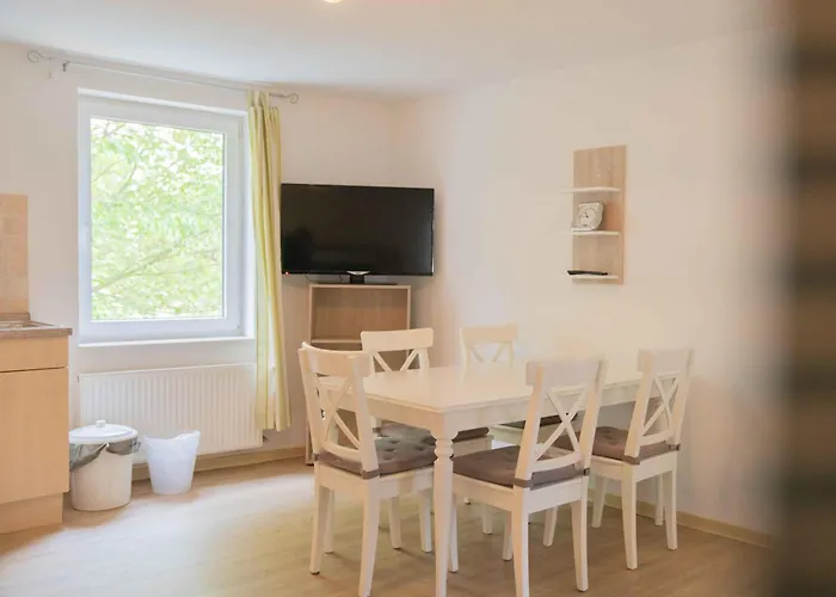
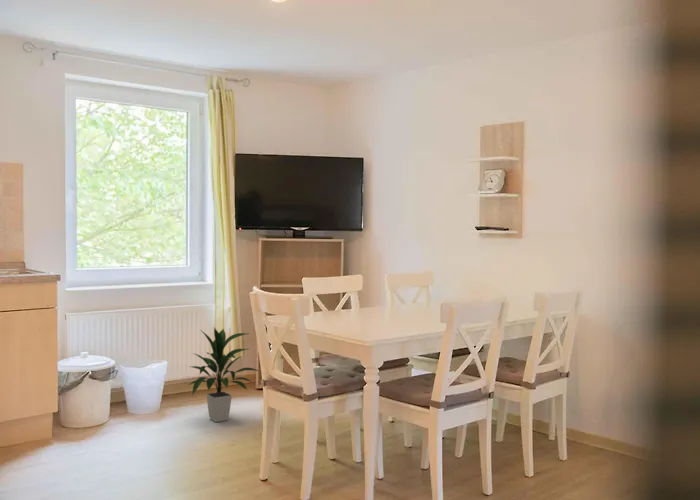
+ indoor plant [186,326,260,423]
